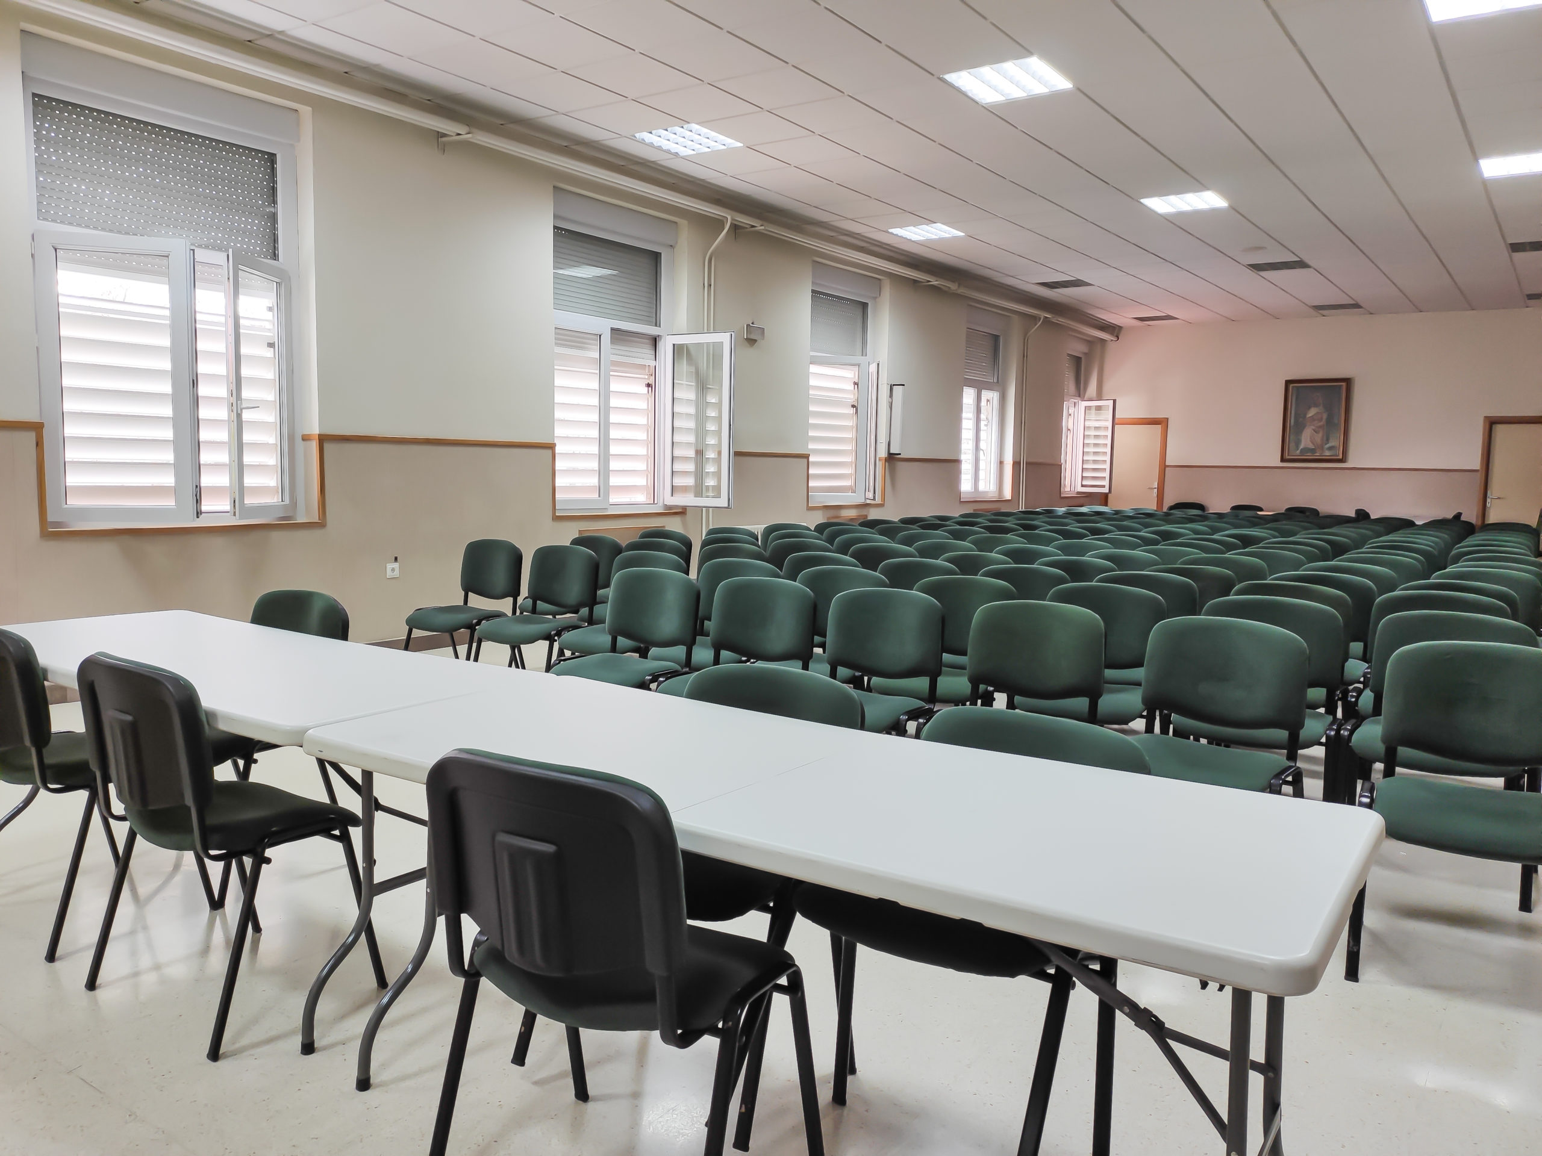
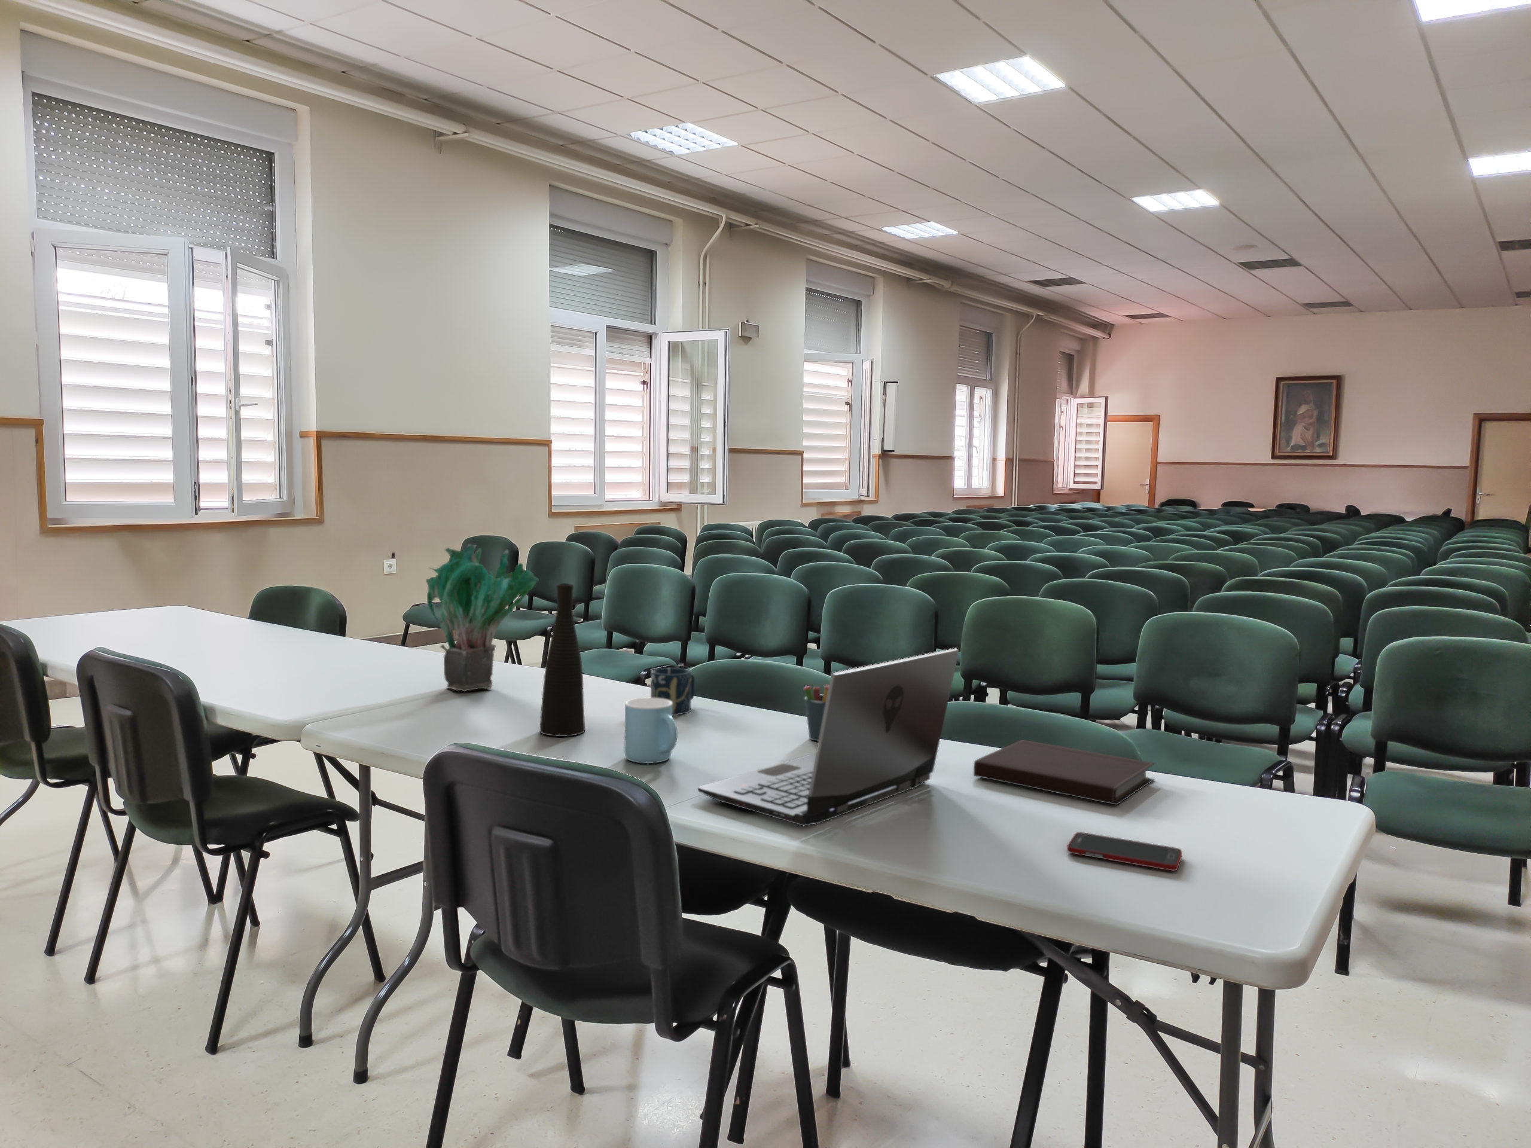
+ cell phone [1067,832,1183,872]
+ mug [623,697,679,765]
+ potted plant [426,544,539,692]
+ laptop computer [697,648,960,826]
+ cup [650,667,696,716]
+ notebook [973,739,1156,806]
+ pen holder [803,685,829,742]
+ vase [539,582,586,737]
